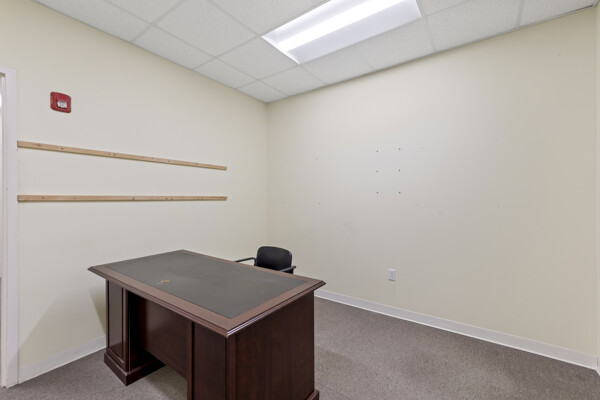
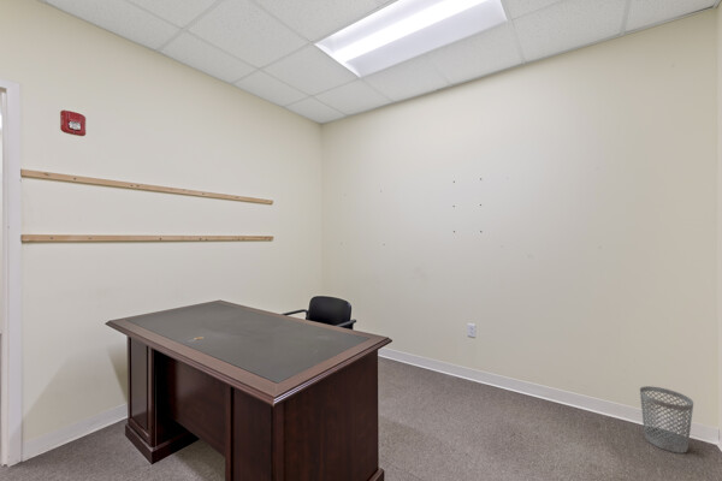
+ wastebasket [639,385,694,455]
